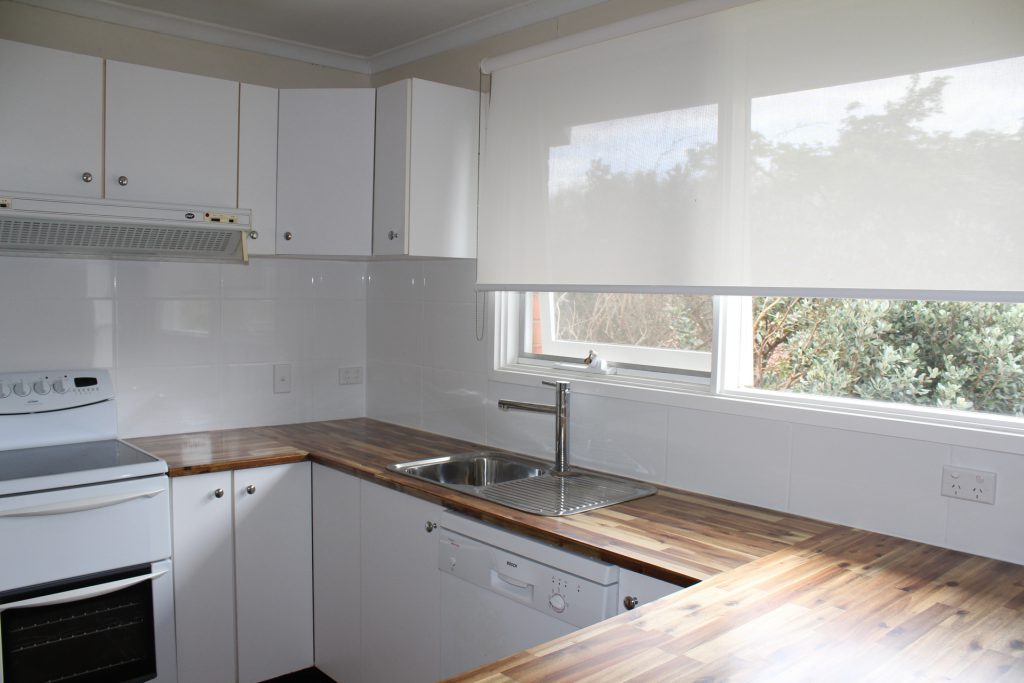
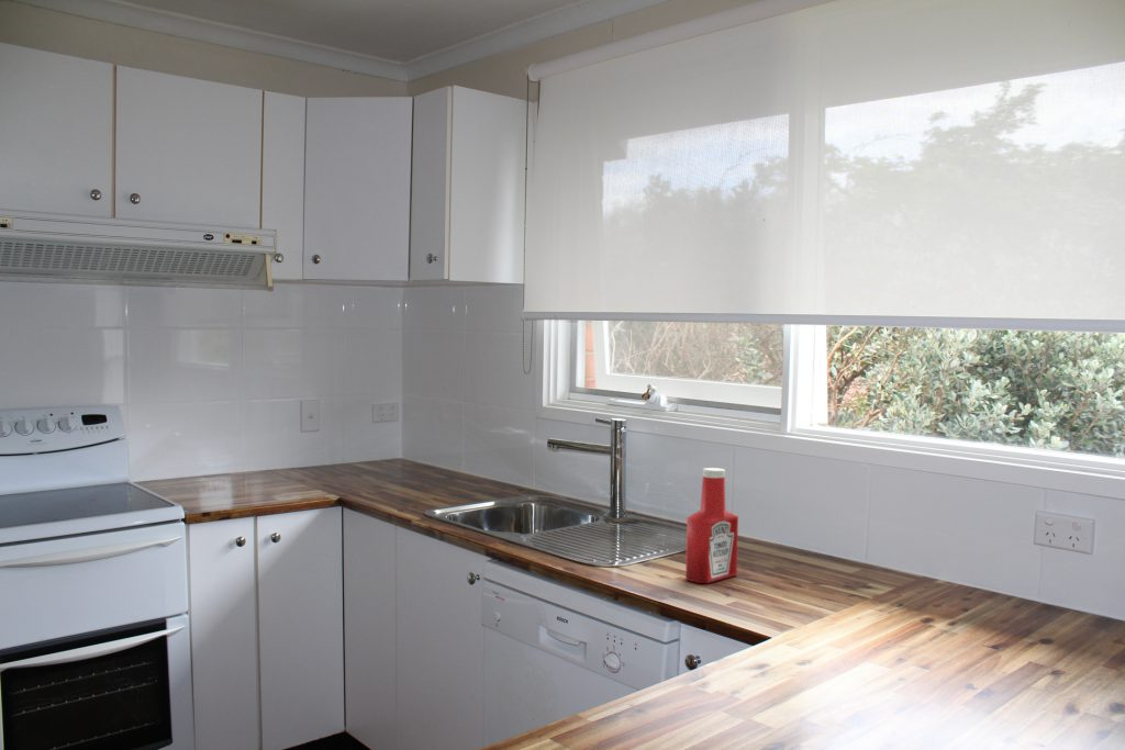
+ soap bottle [684,467,739,584]
